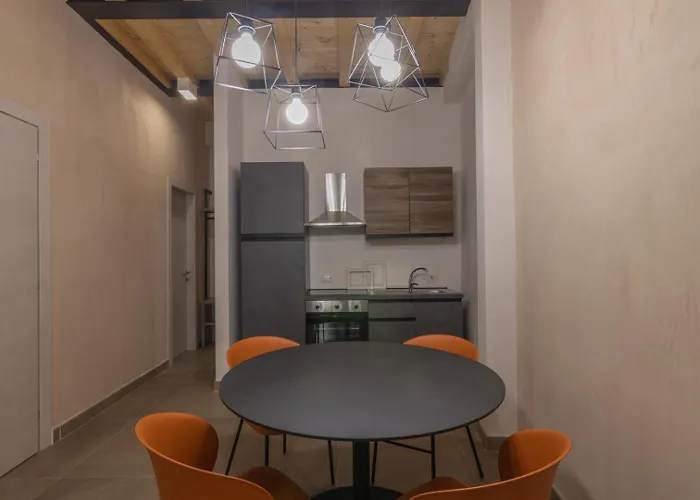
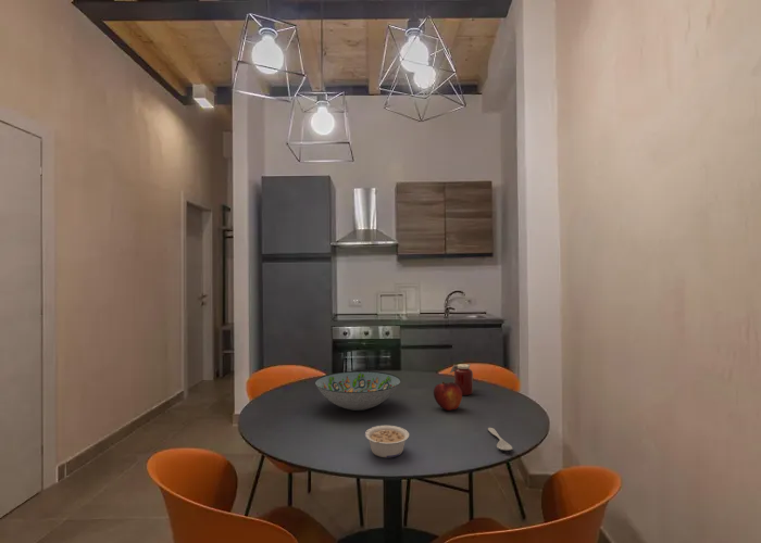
+ fruit [433,380,463,412]
+ decorative bowl [314,370,402,412]
+ spoon [487,427,513,452]
+ jar [449,363,474,396]
+ legume [364,425,410,458]
